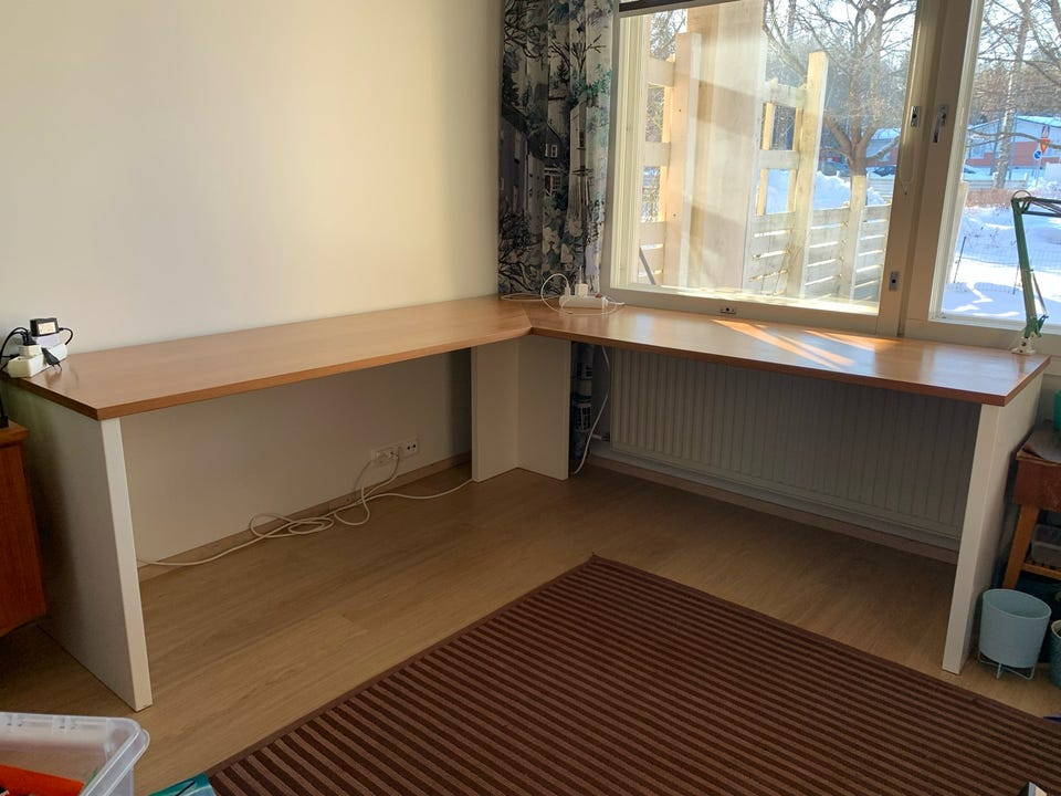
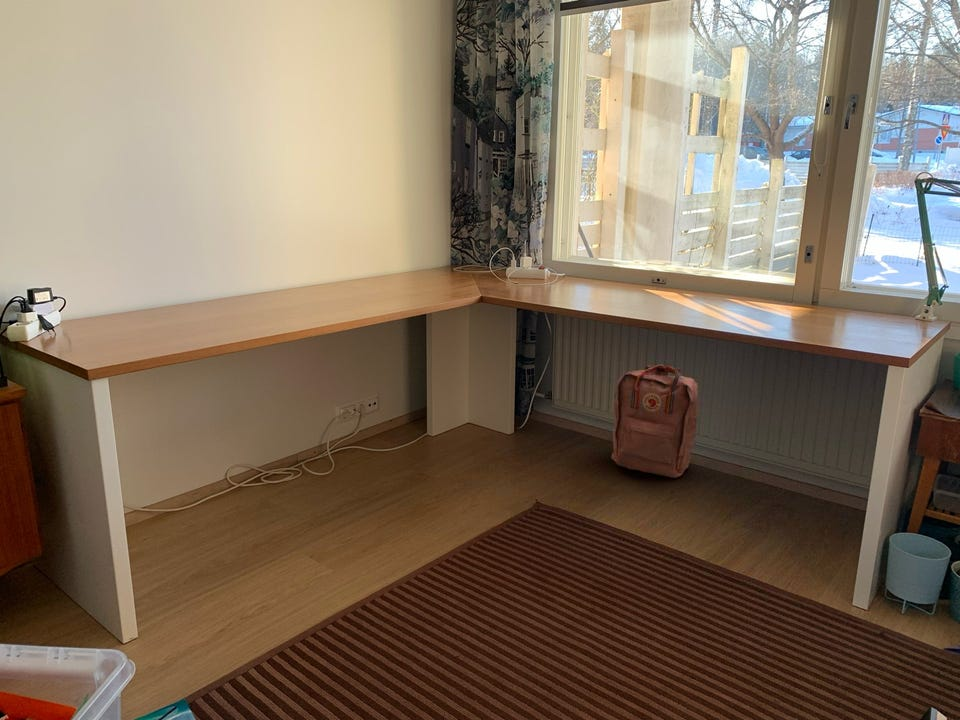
+ backpack [611,364,699,479]
